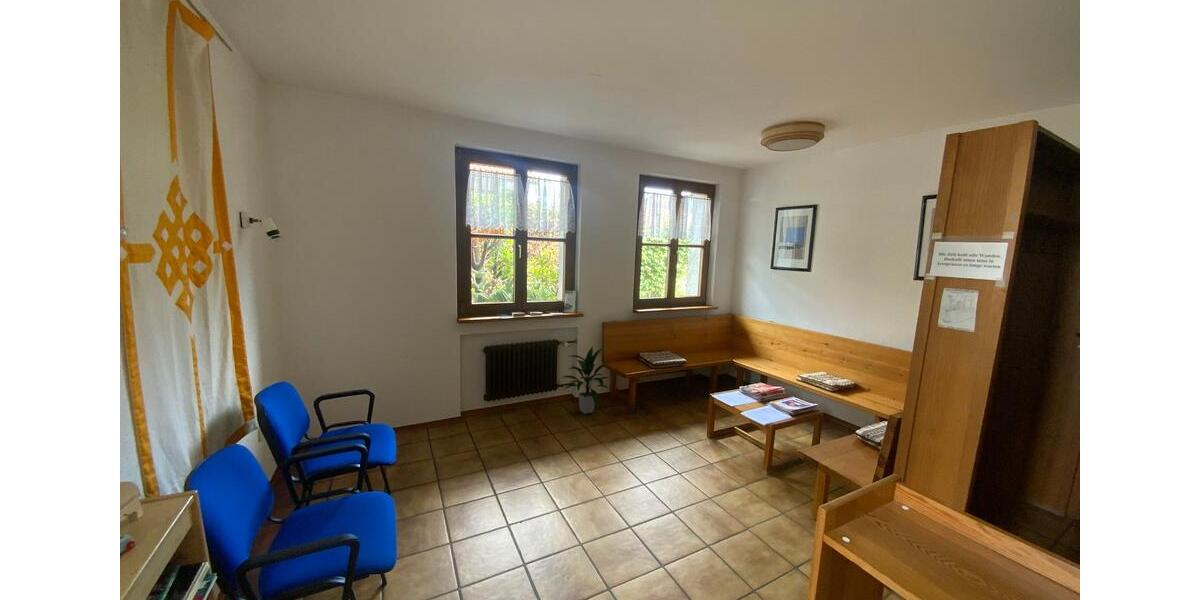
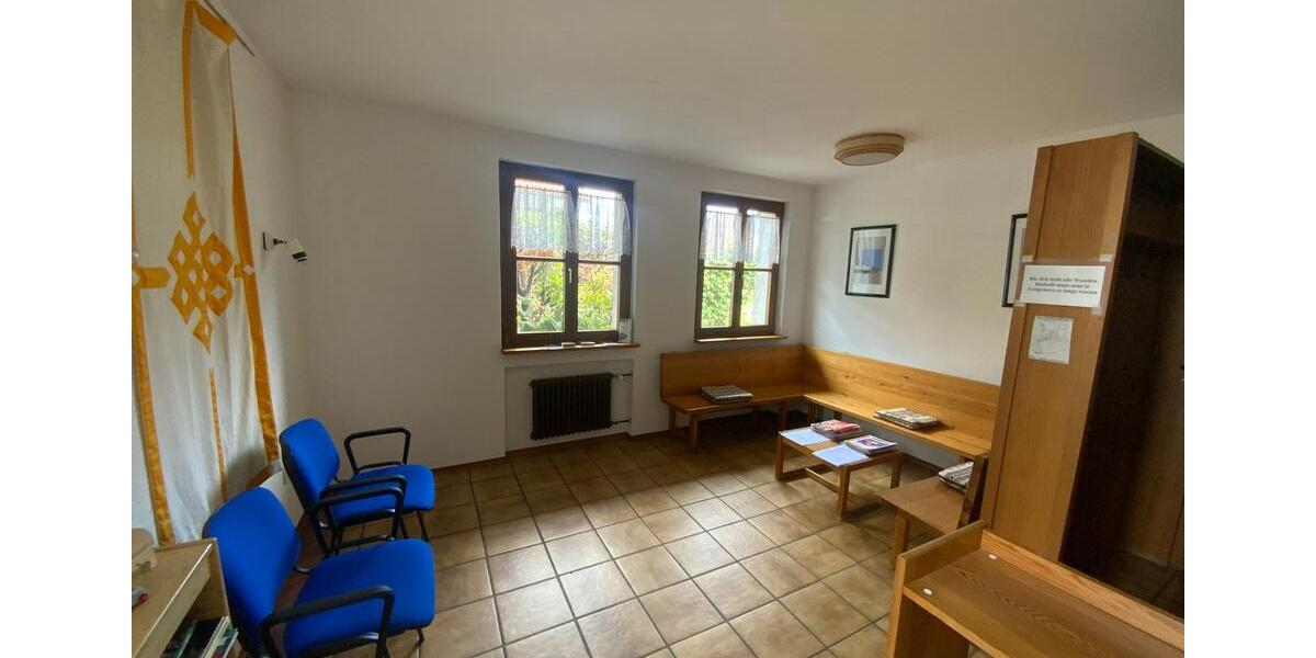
- indoor plant [560,345,611,415]
